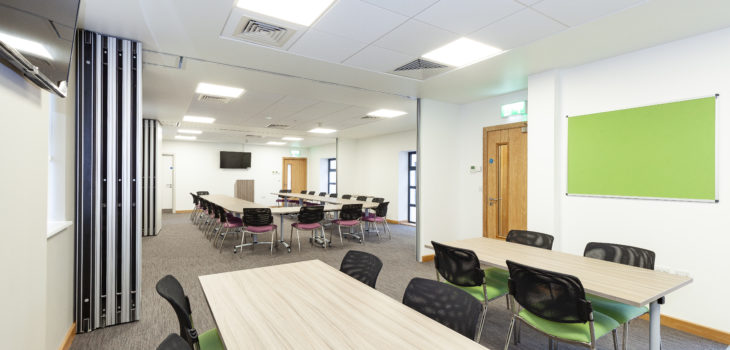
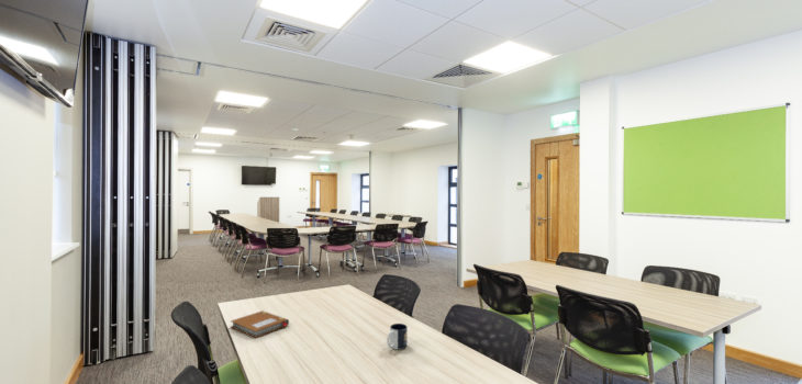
+ notebook [230,309,290,339]
+ mug [386,323,409,350]
